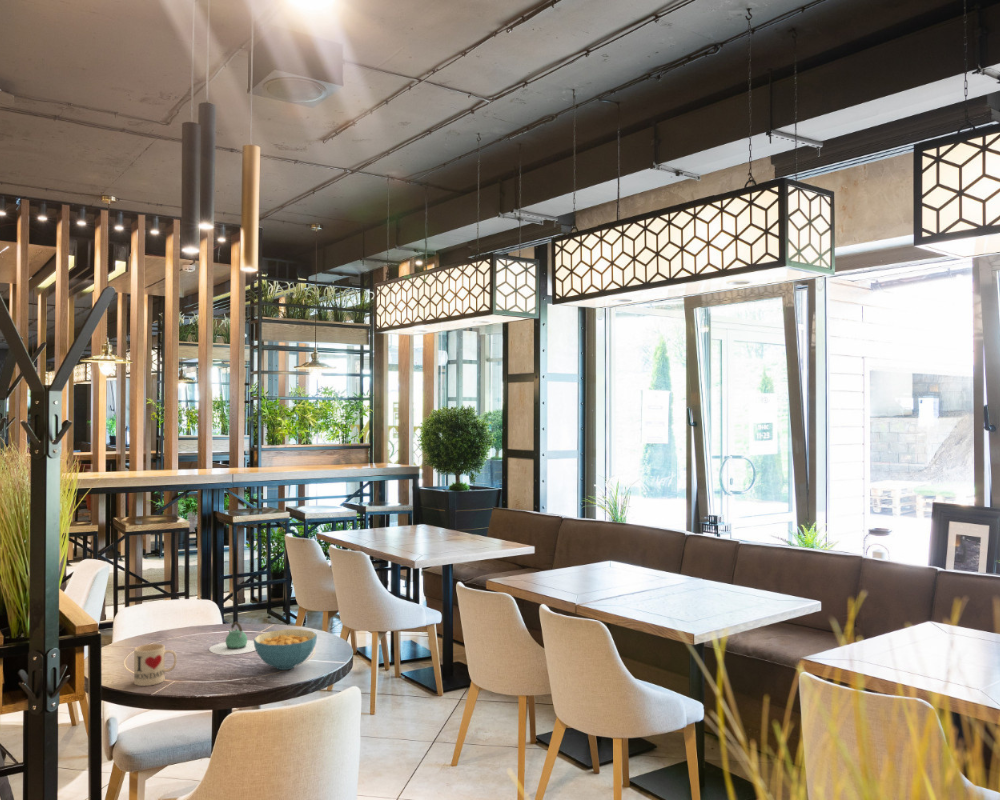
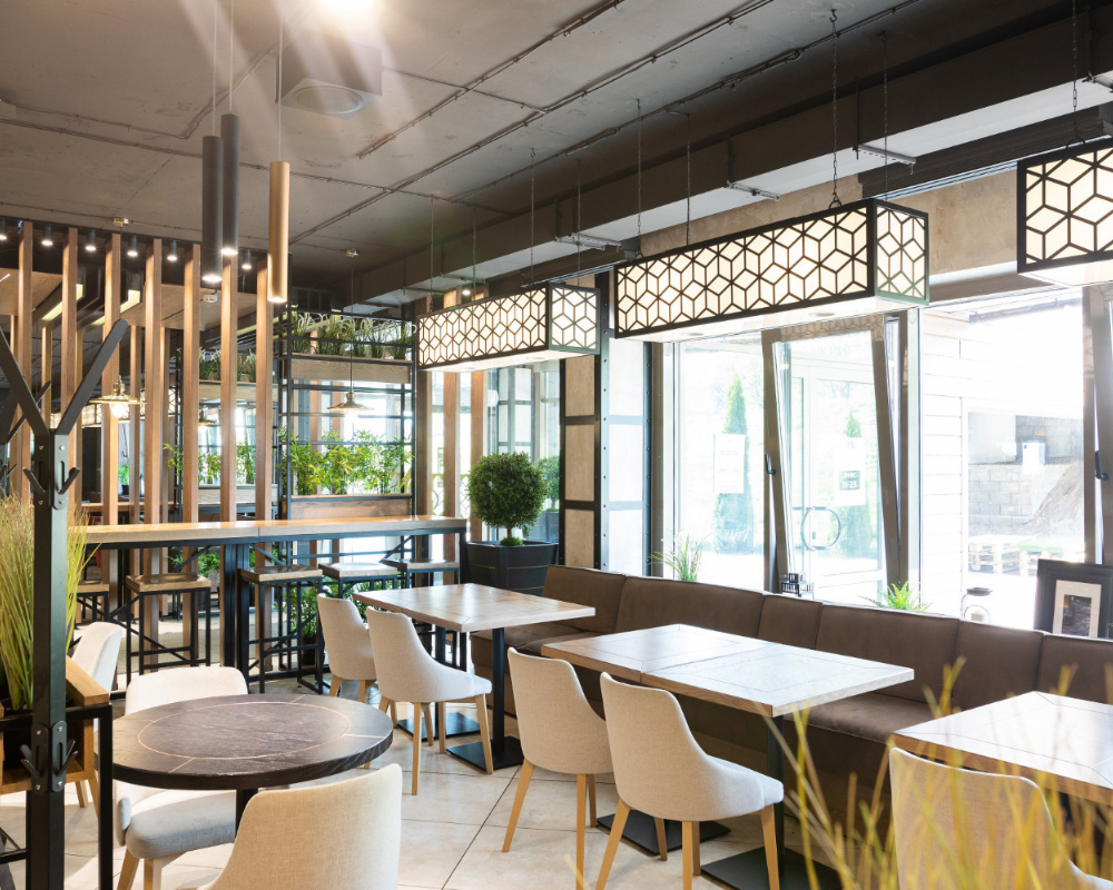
- teapot [208,621,256,656]
- mug [133,643,178,687]
- cereal bowl [253,628,318,671]
